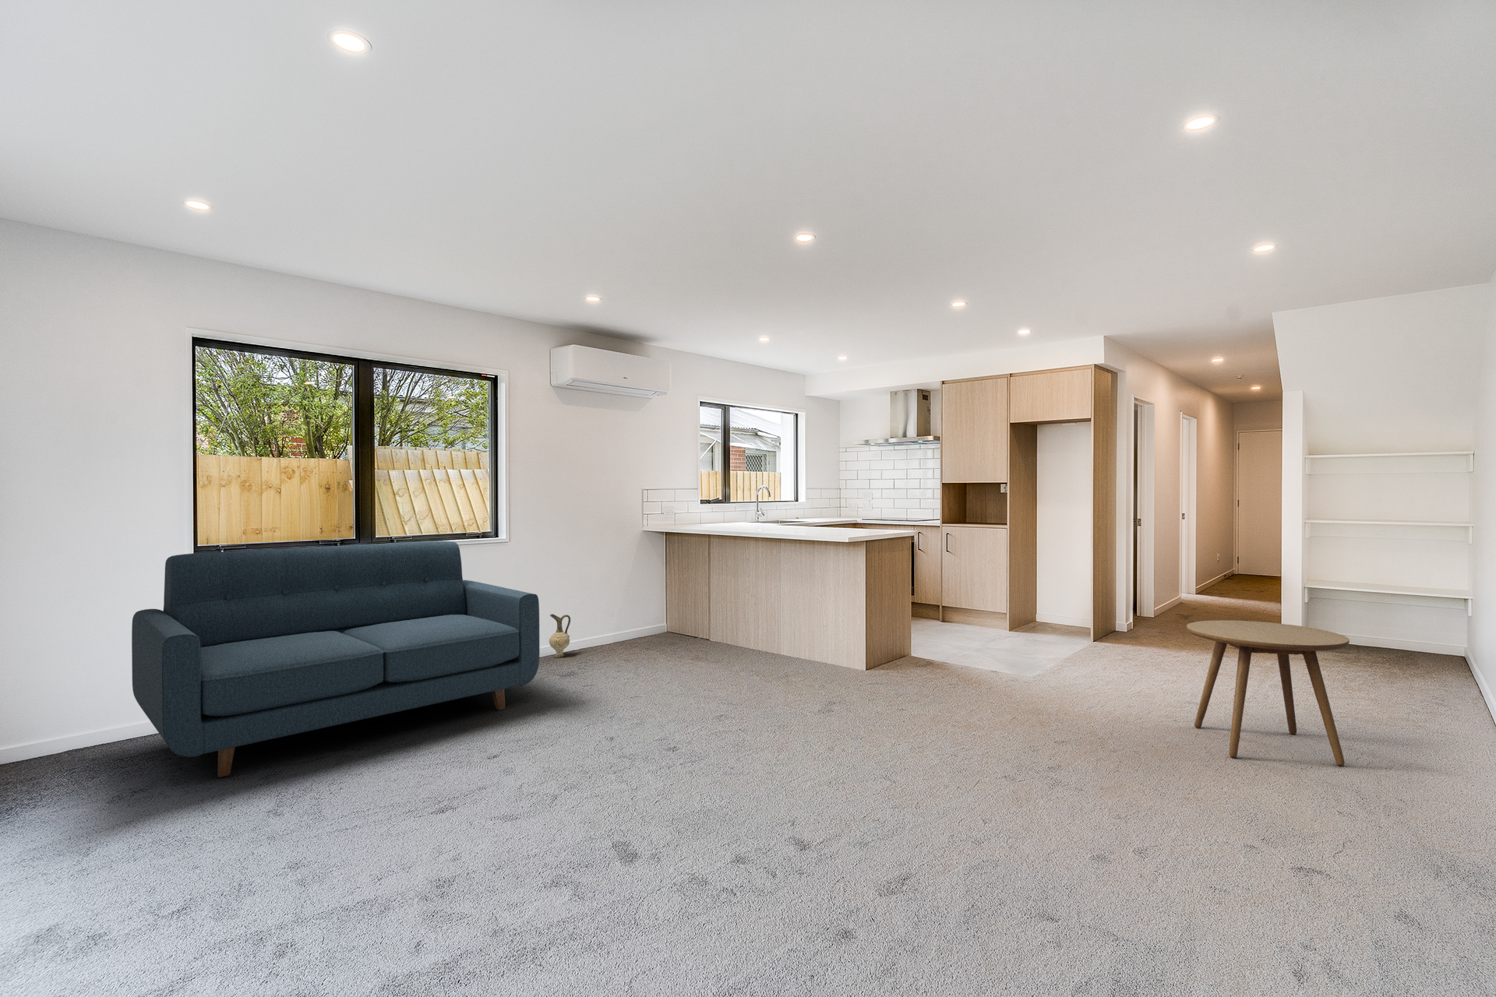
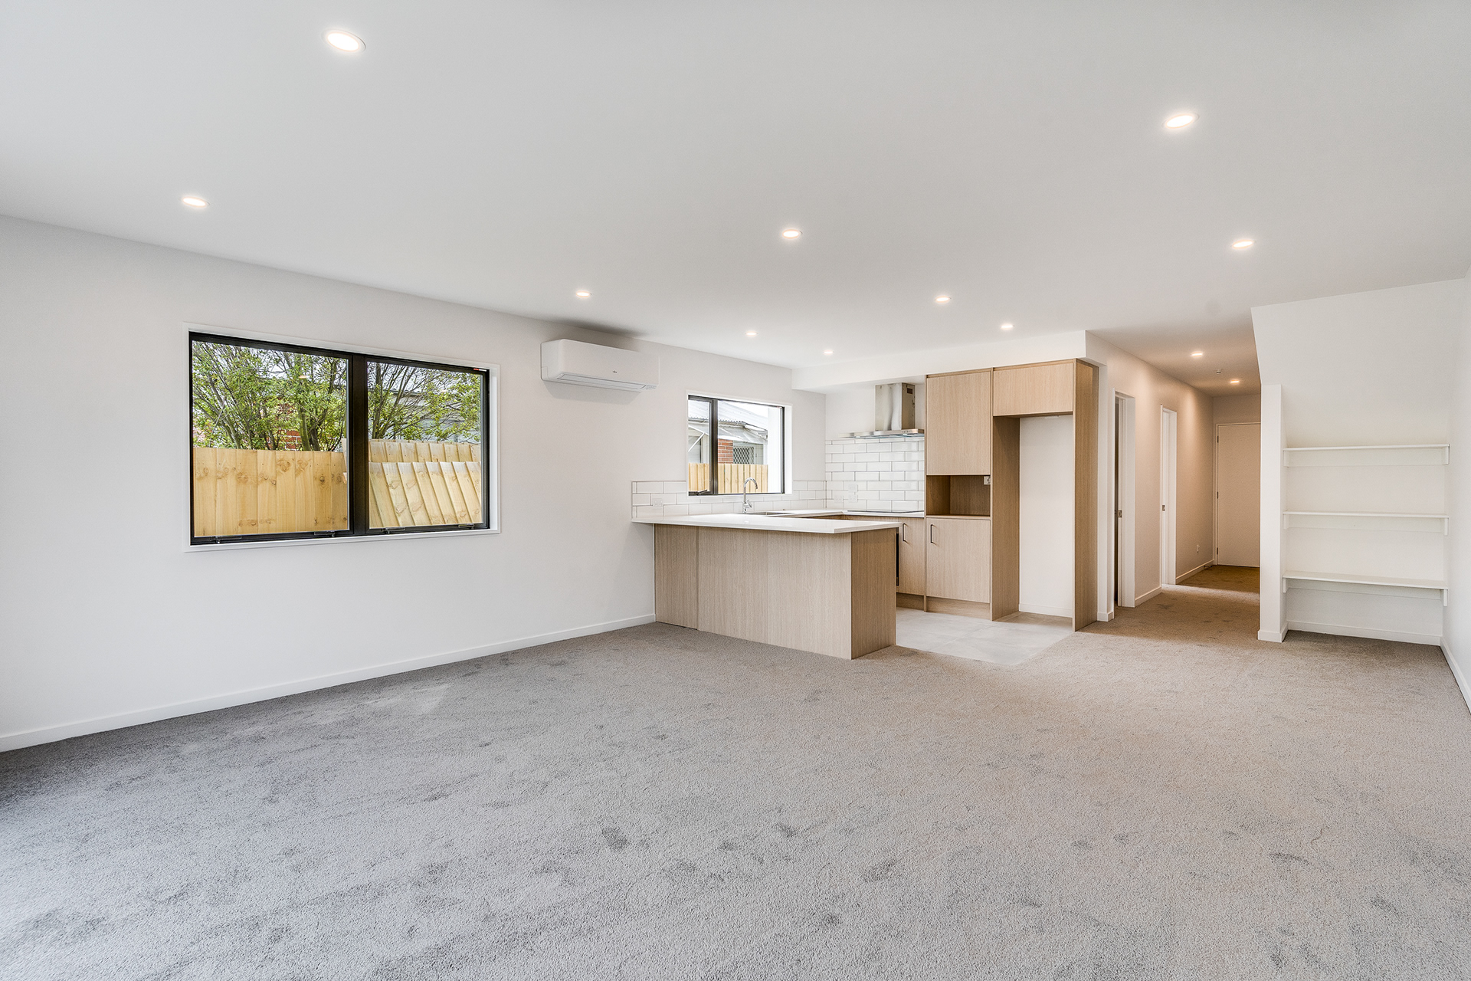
- sofa [131,540,540,778]
- ceramic jug [549,613,571,658]
- side table [1185,619,1350,767]
